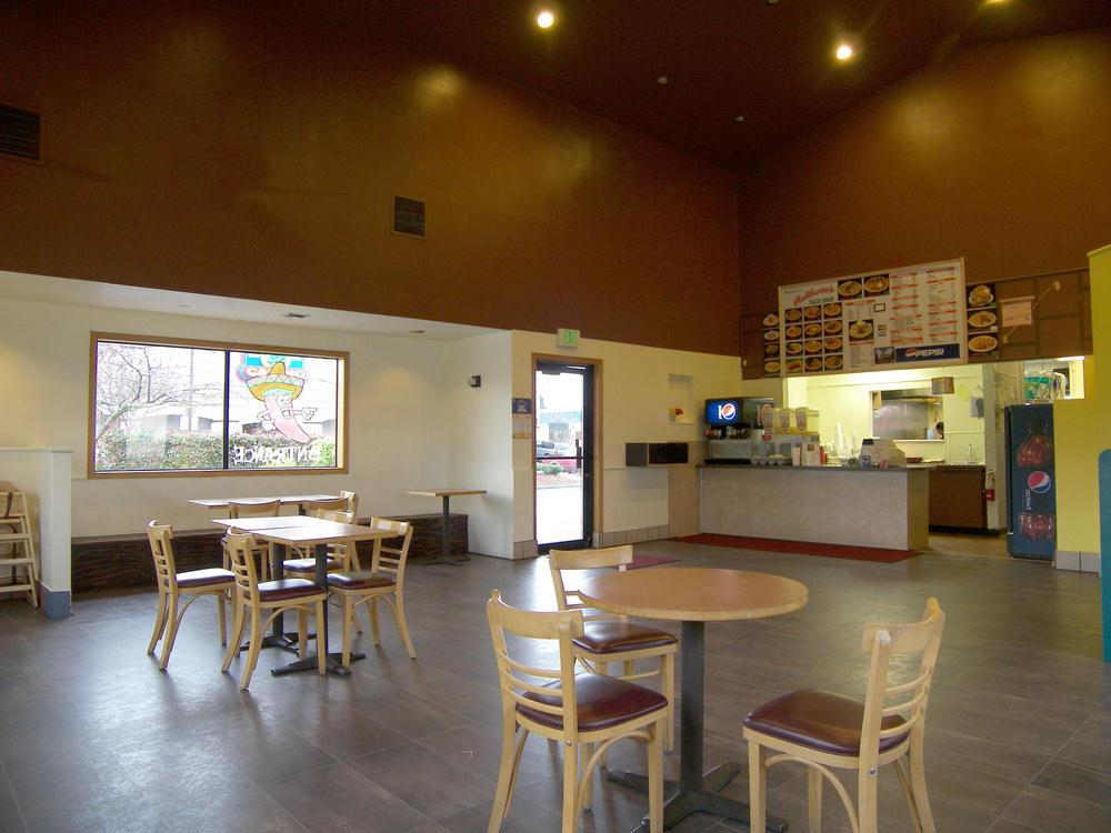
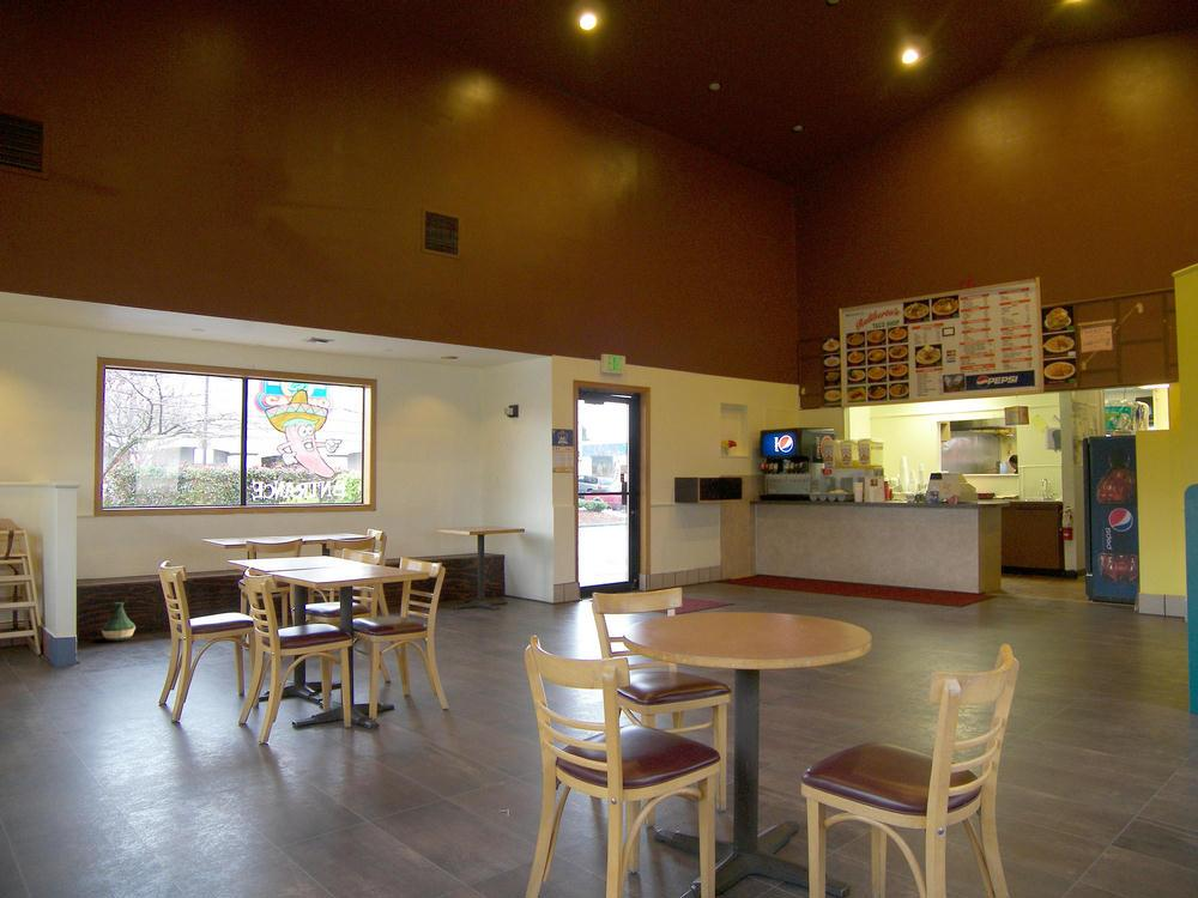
+ vase [101,601,137,643]
